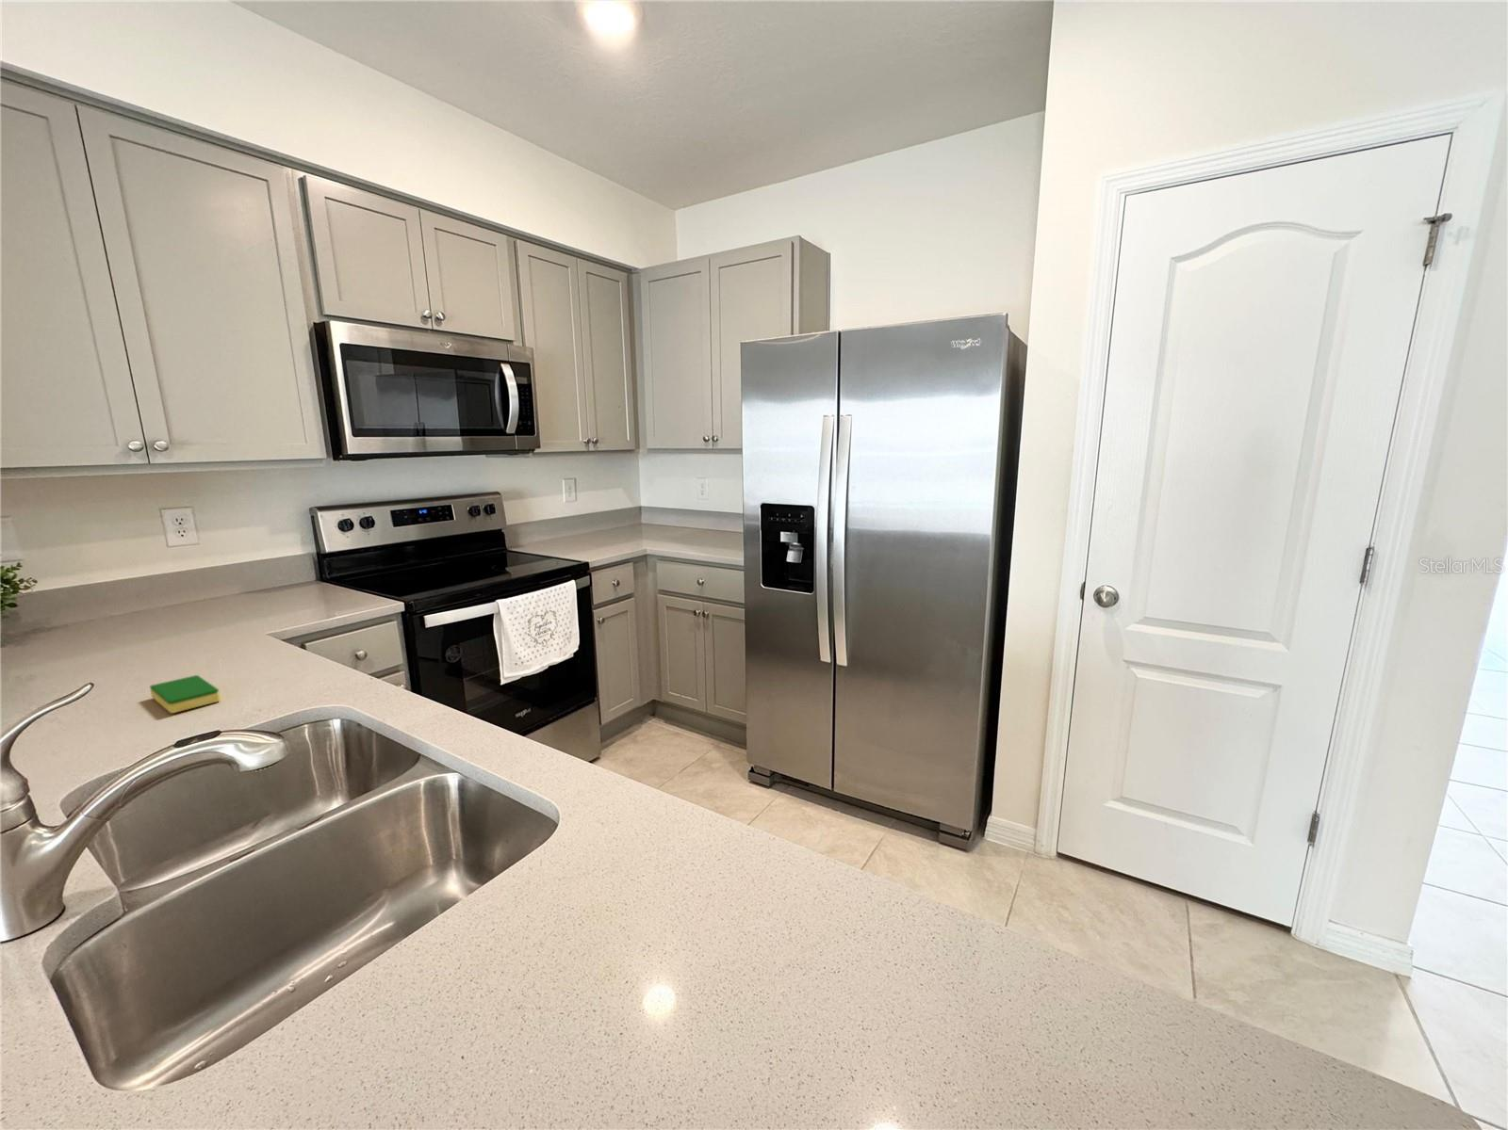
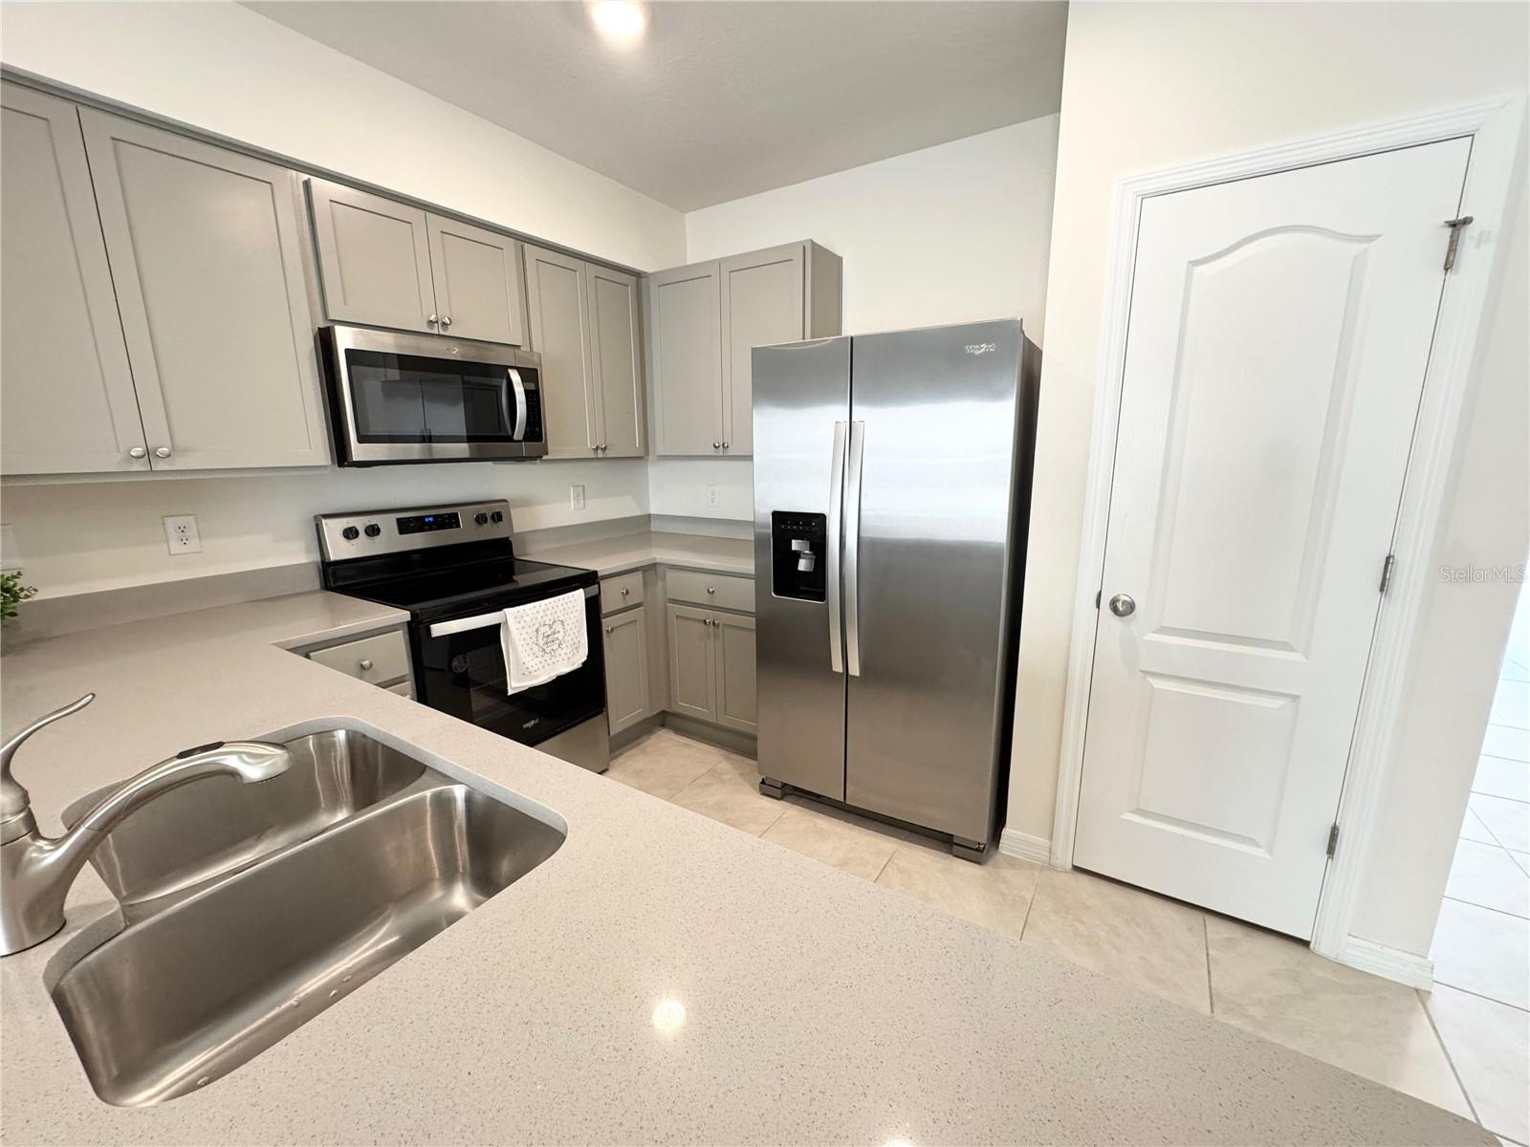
- dish sponge [148,674,222,713]
